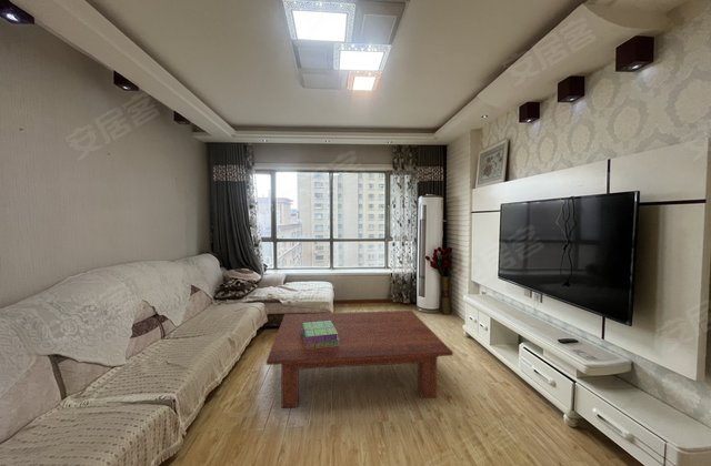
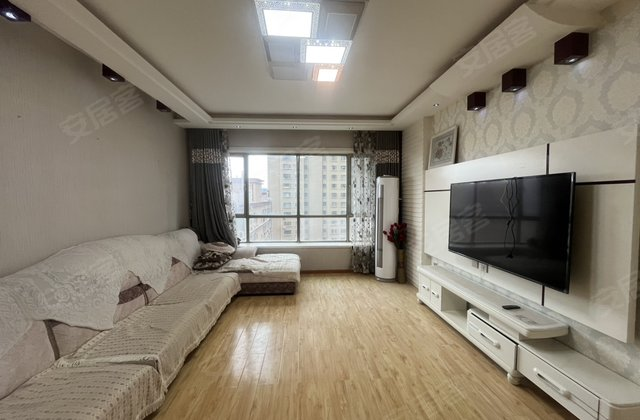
- coffee table [266,310,454,409]
- stack of books [301,321,339,348]
